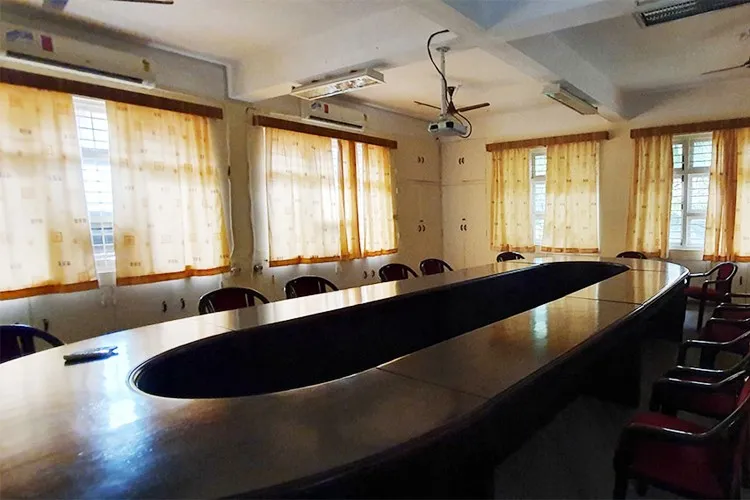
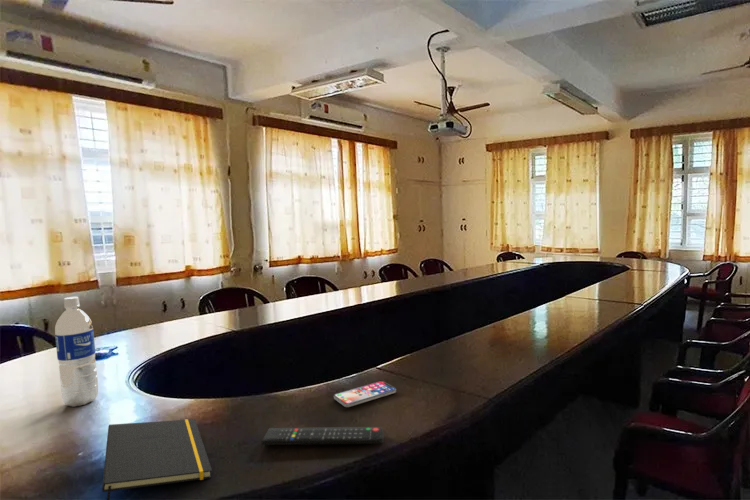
+ water bottle [54,296,99,408]
+ smartphone [333,380,397,408]
+ remote control [261,426,385,446]
+ notepad [101,418,213,500]
